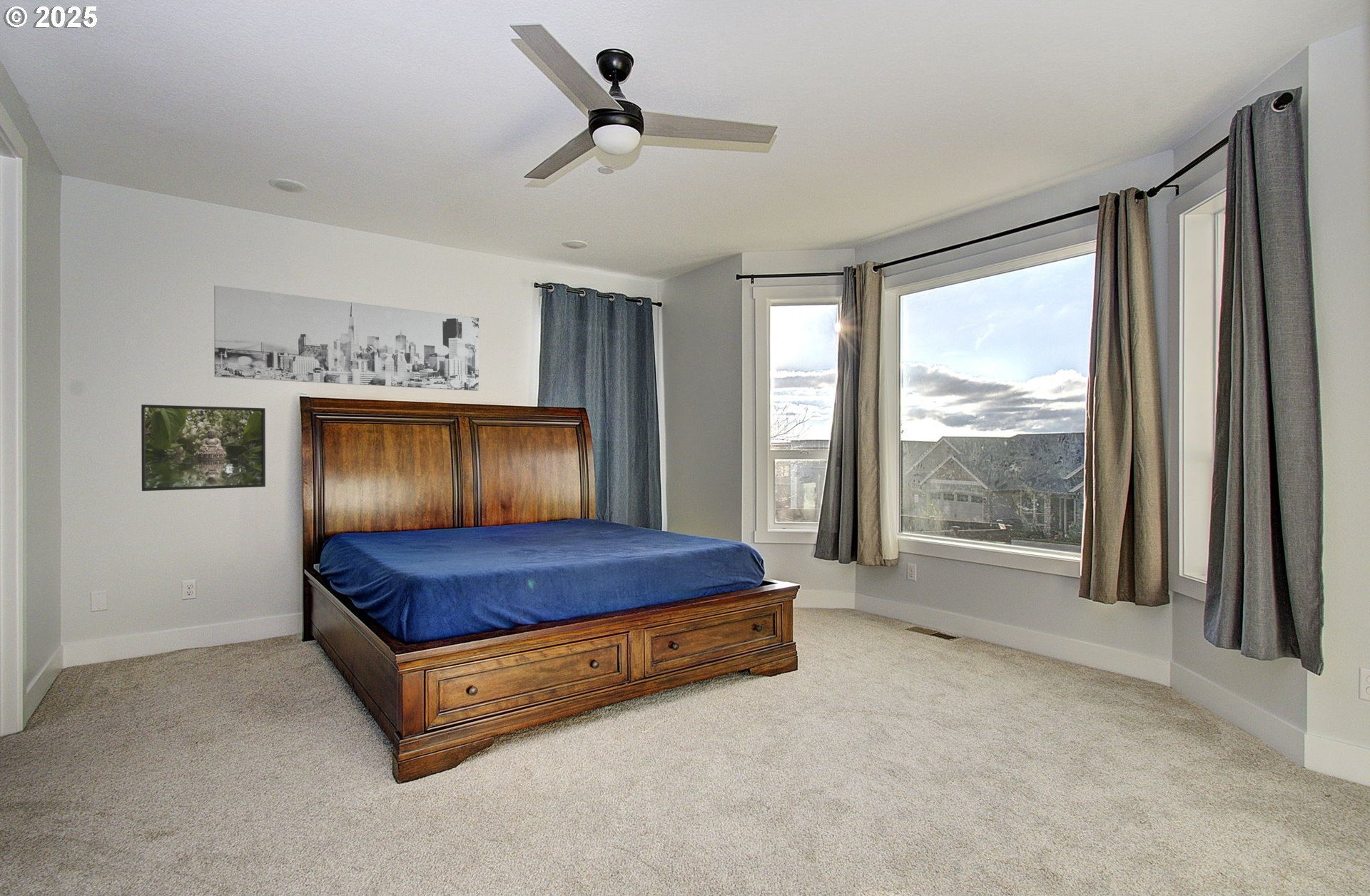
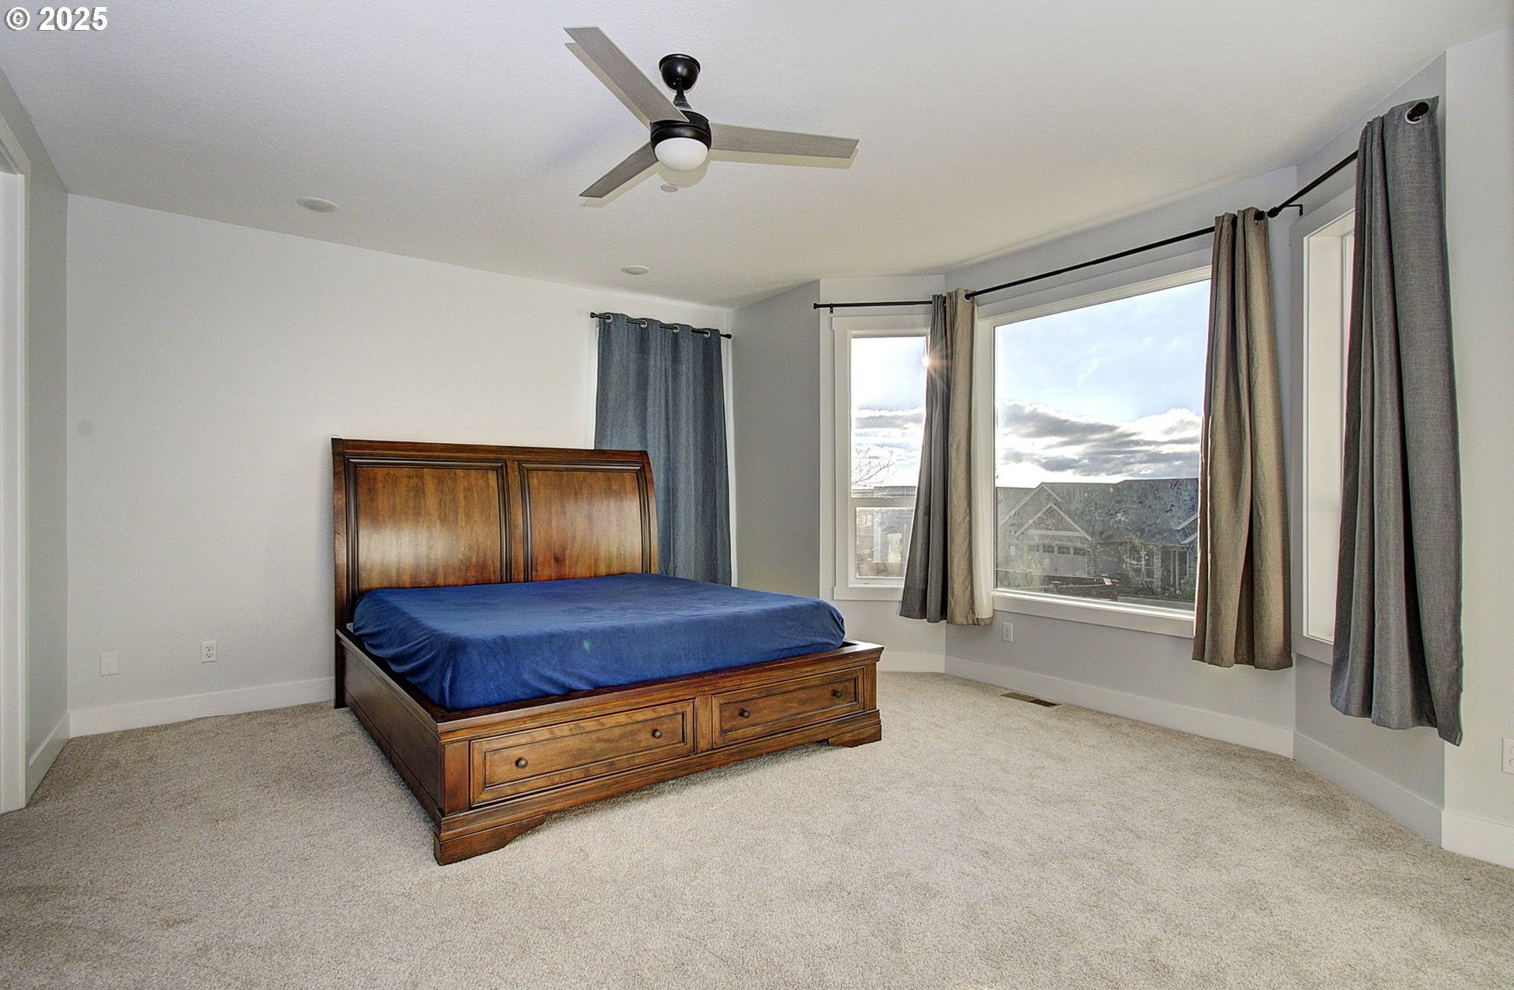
- wall art [213,285,480,392]
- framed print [141,404,266,492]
